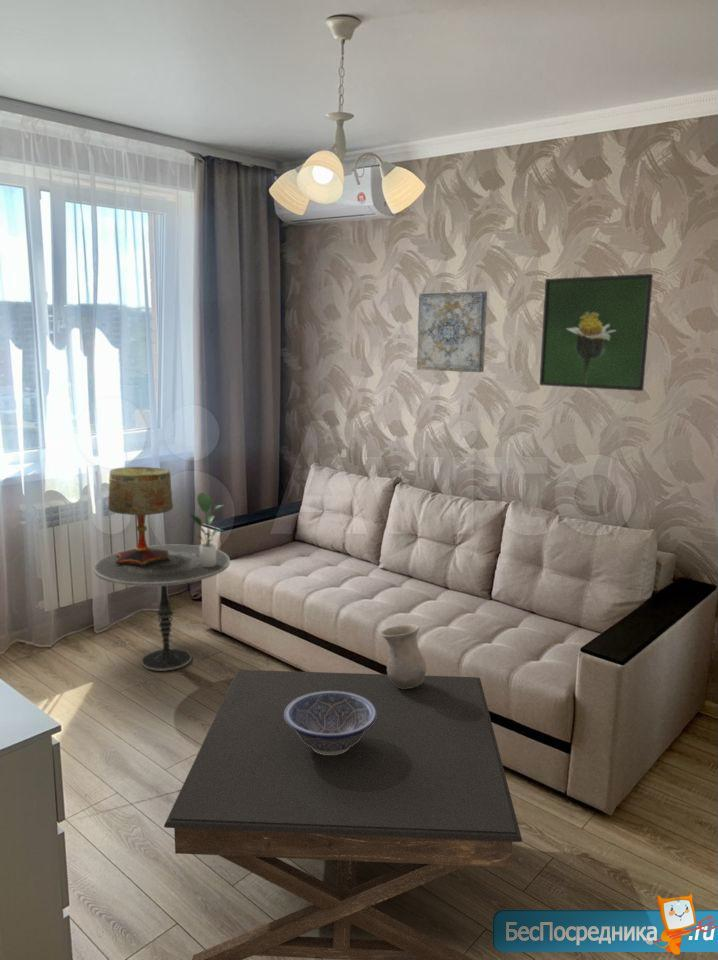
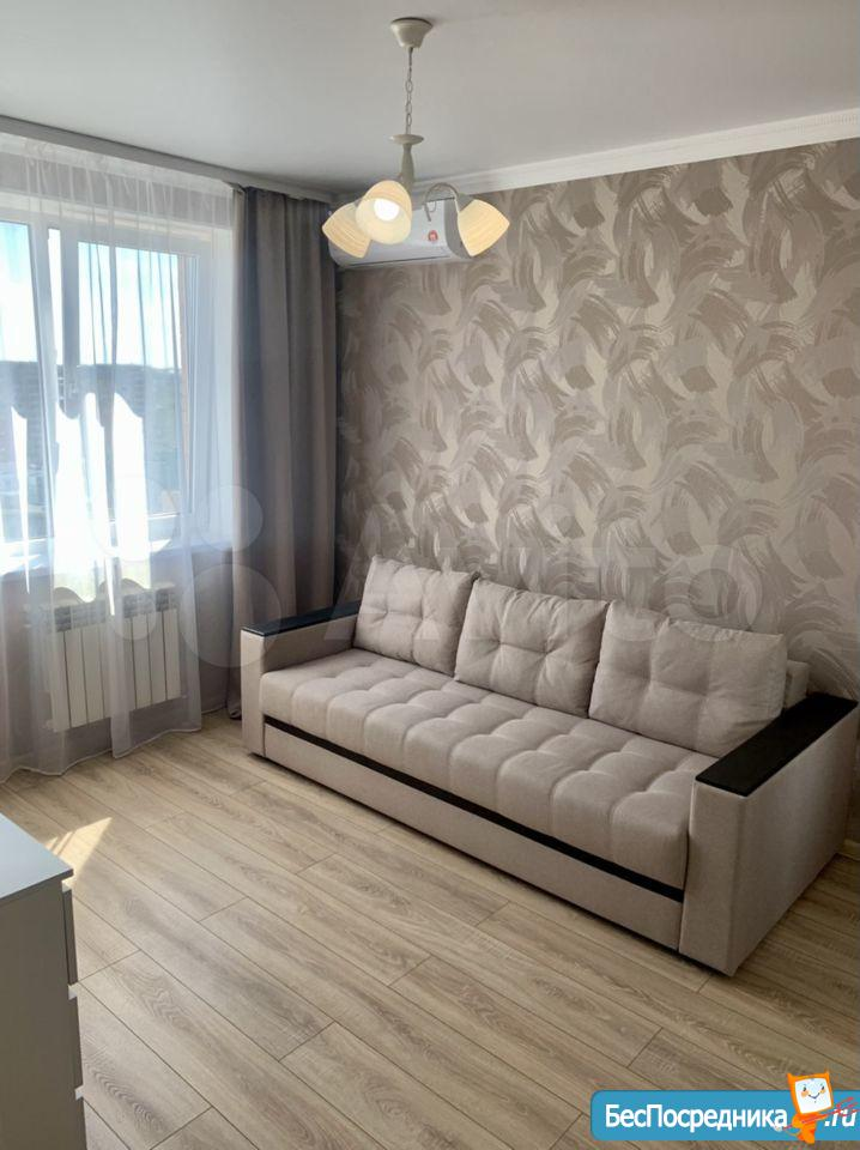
- decorative bowl [284,691,377,755]
- potted plant [189,491,224,567]
- side table [93,544,231,672]
- table lamp [107,466,174,566]
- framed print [538,273,654,392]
- vase [380,623,427,689]
- wall art [416,290,488,373]
- coffee table [163,669,523,960]
